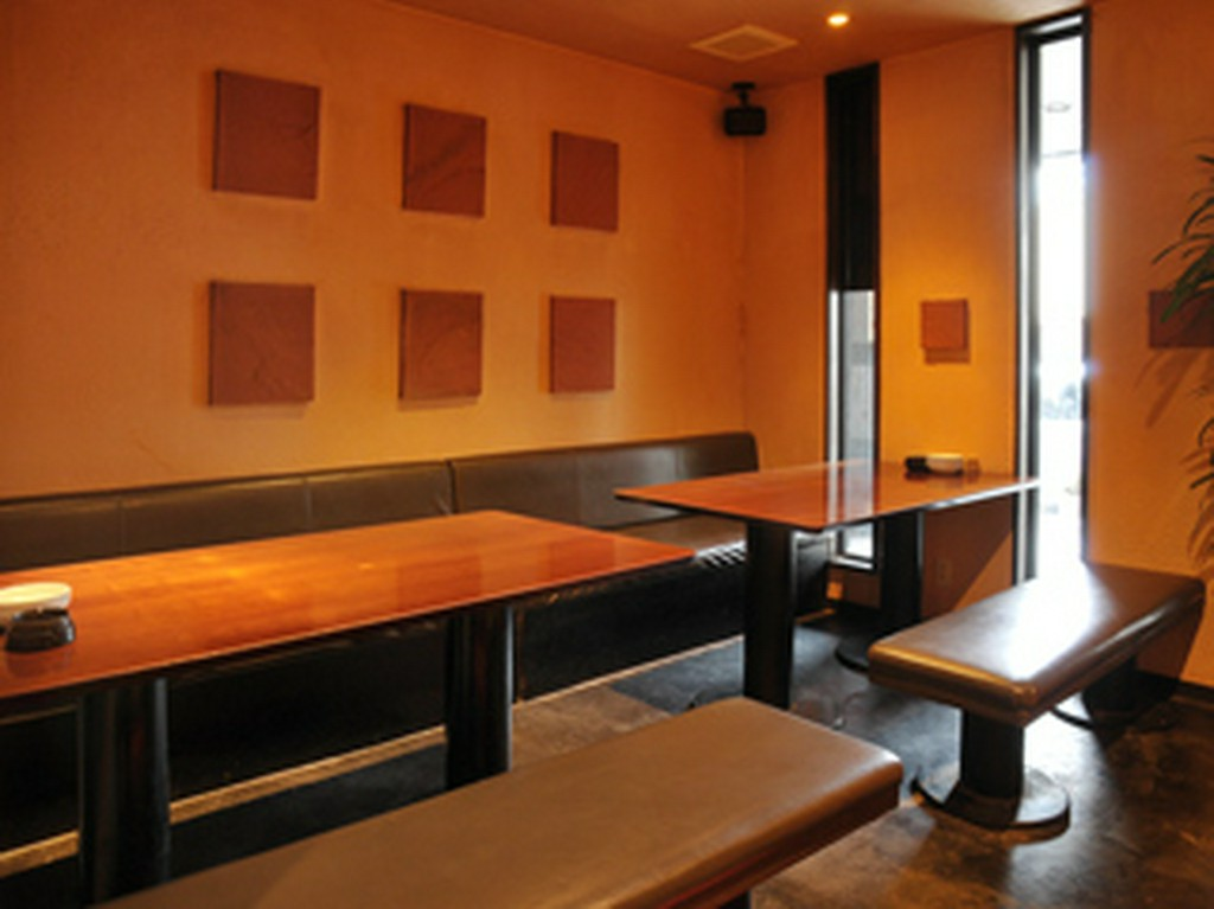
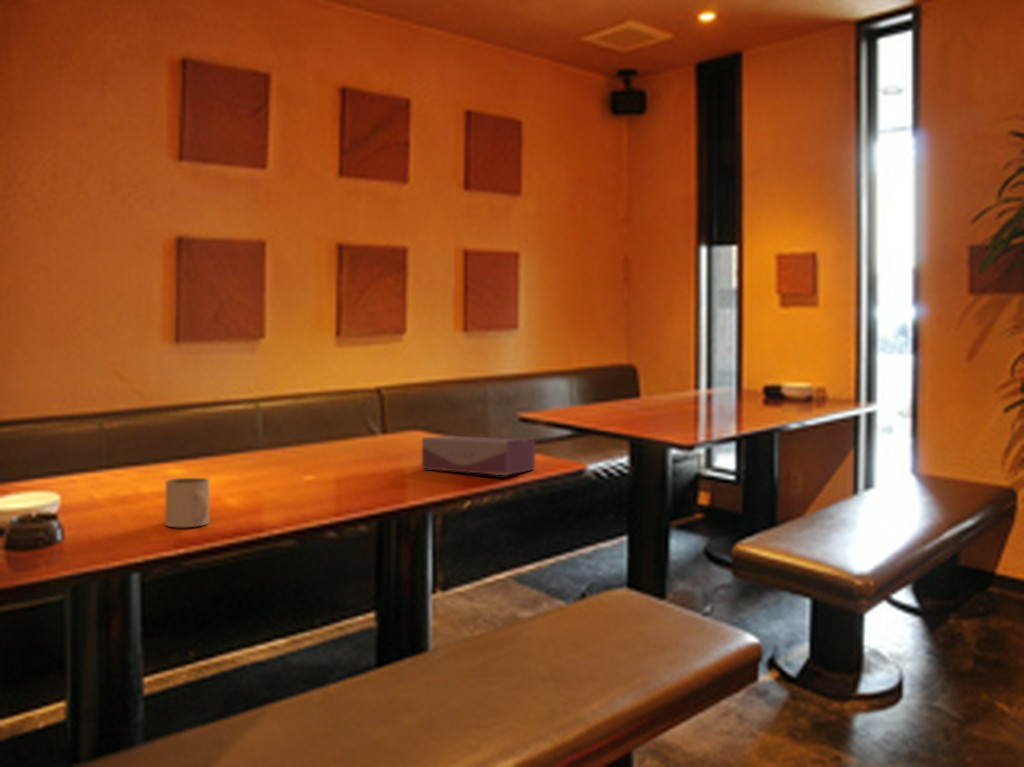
+ mug [164,477,210,528]
+ tissue box [421,435,536,476]
